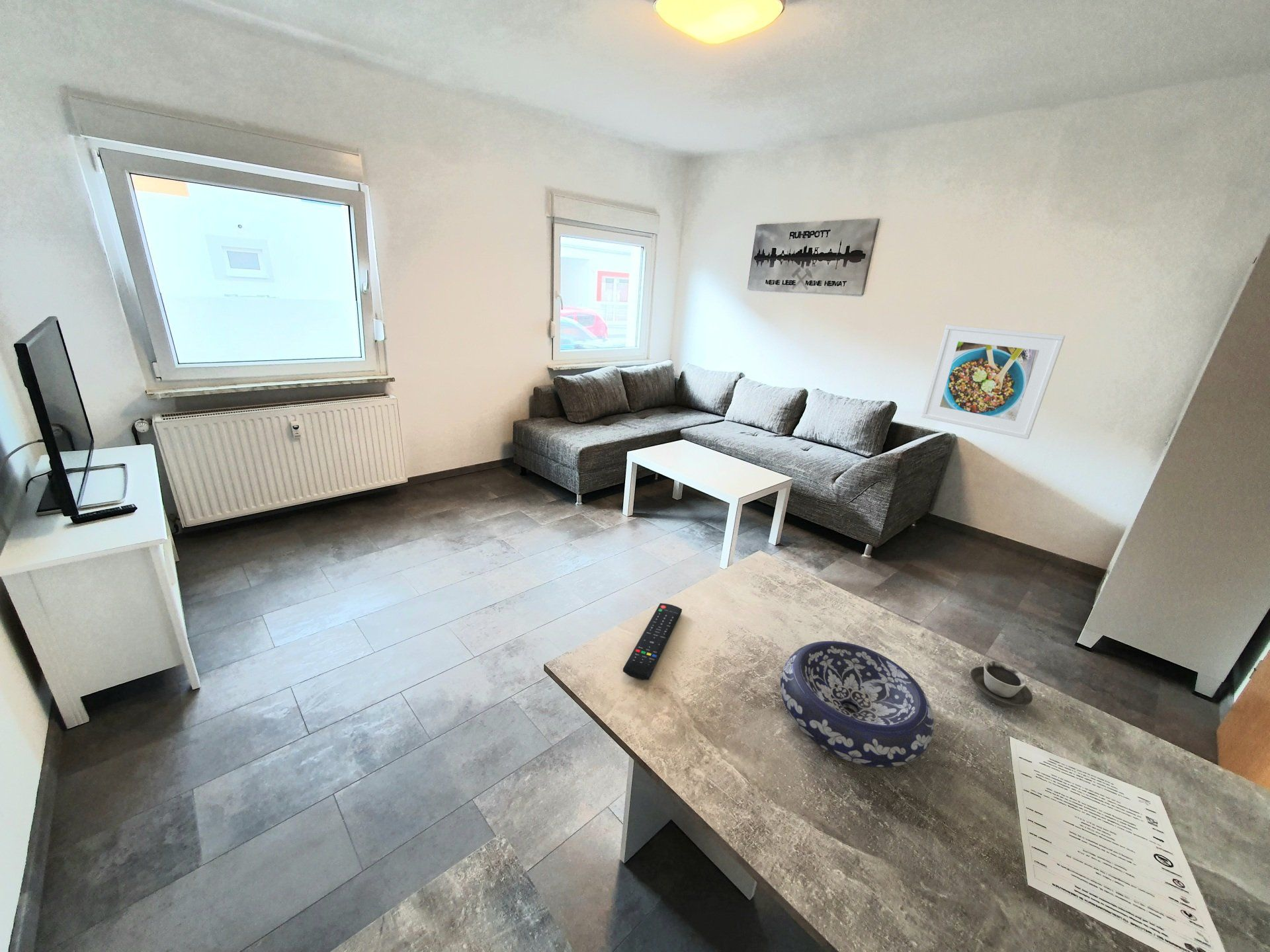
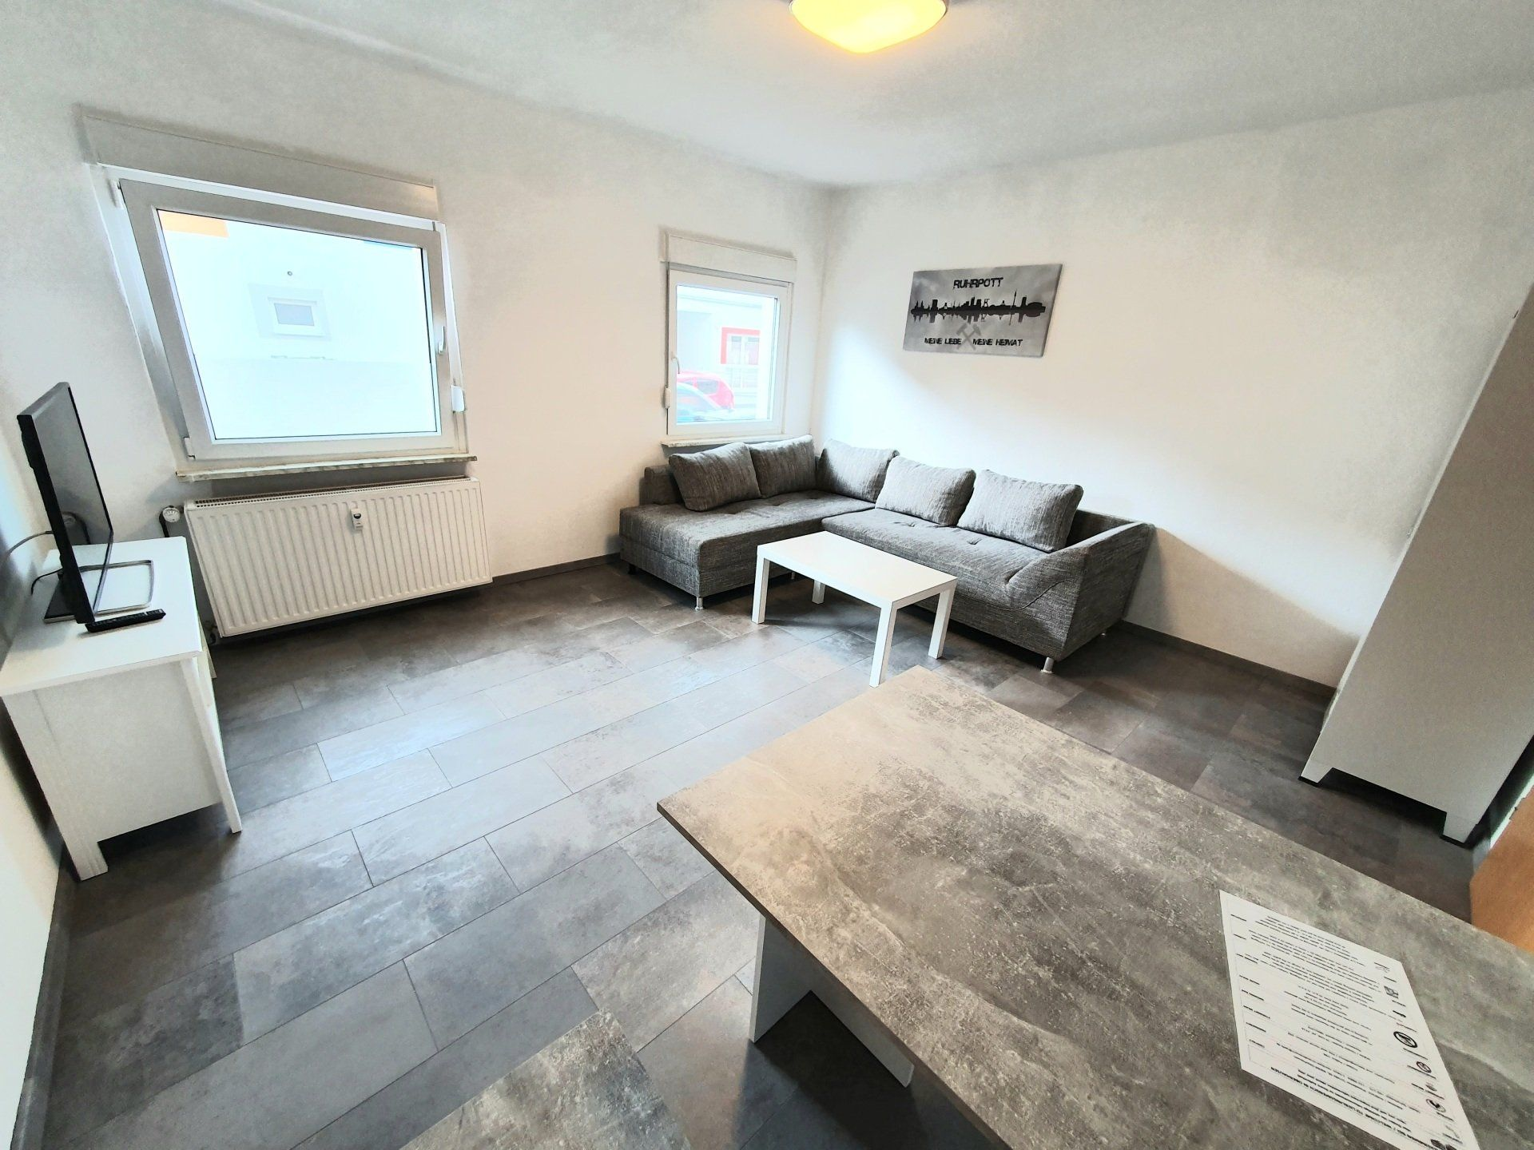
- remote control [622,602,683,681]
- decorative bowl [780,641,935,768]
- cup [970,660,1033,708]
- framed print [921,325,1066,440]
